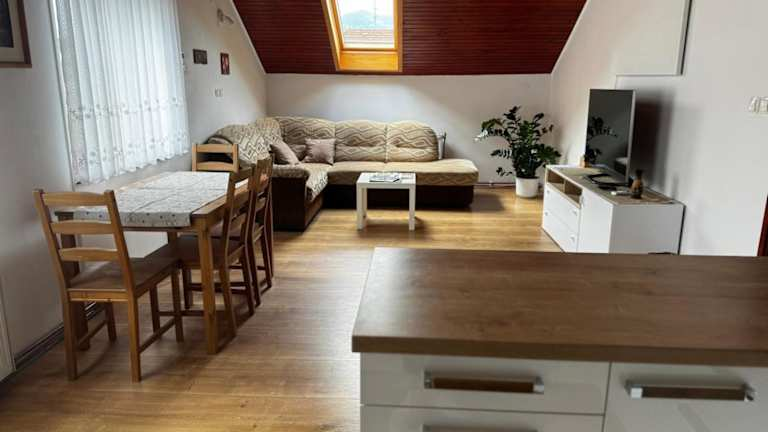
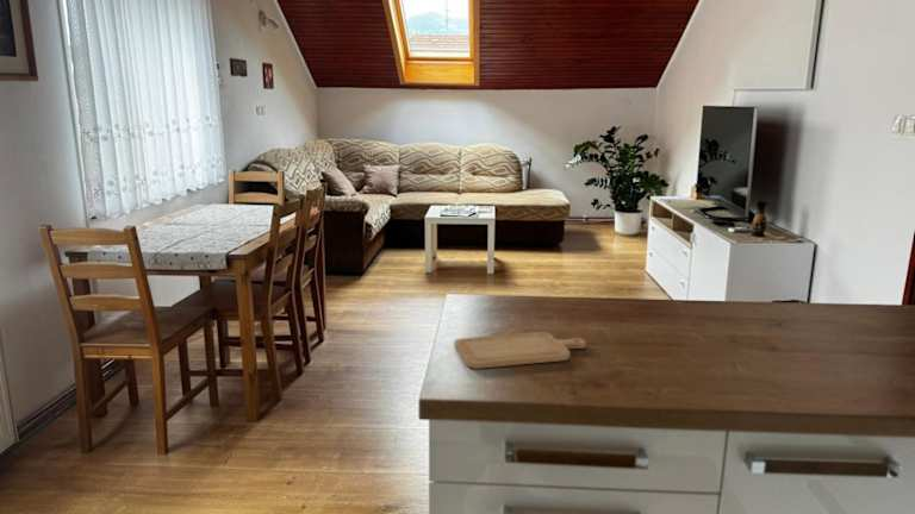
+ chopping board [453,331,587,370]
